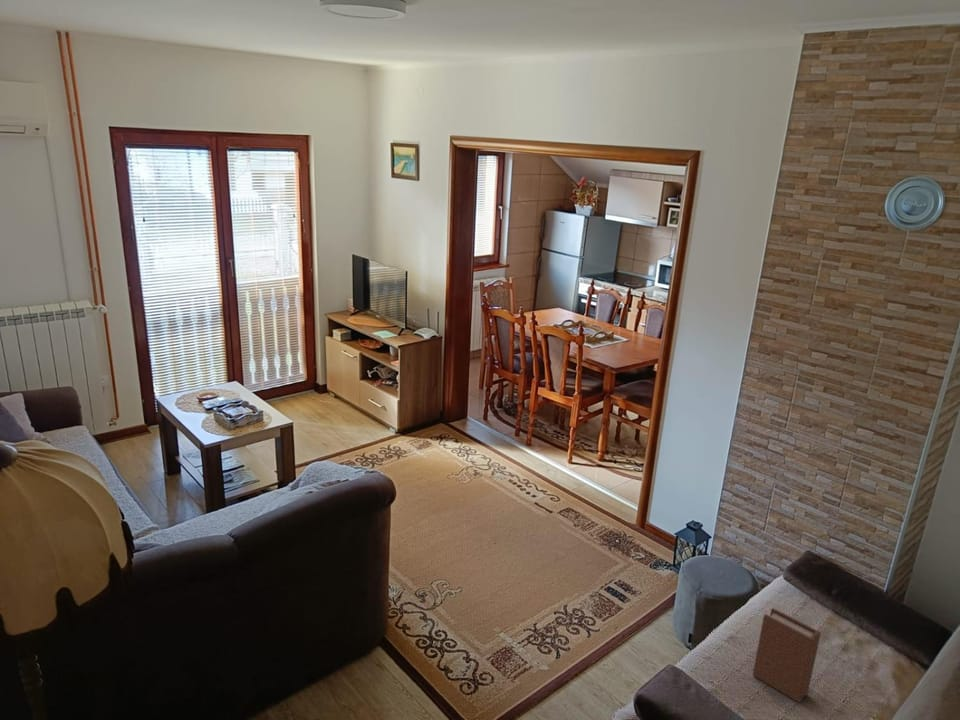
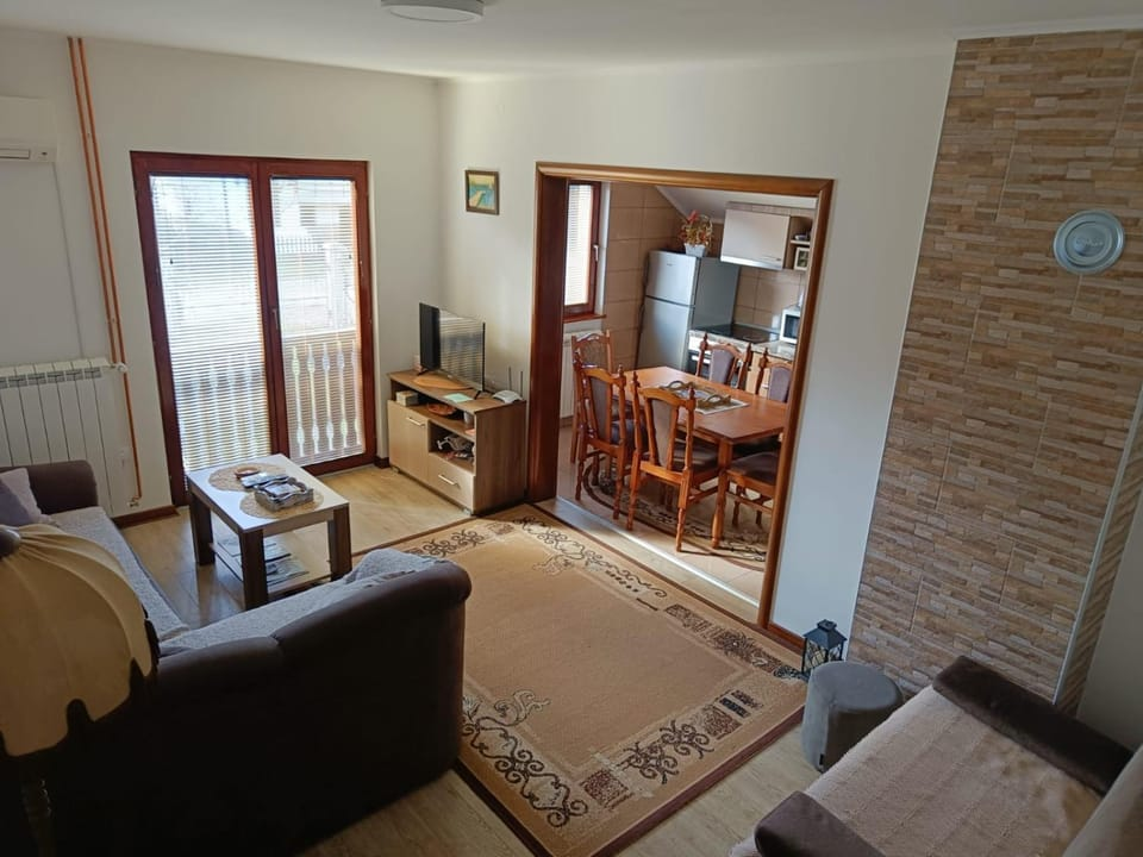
- book [752,607,822,704]
